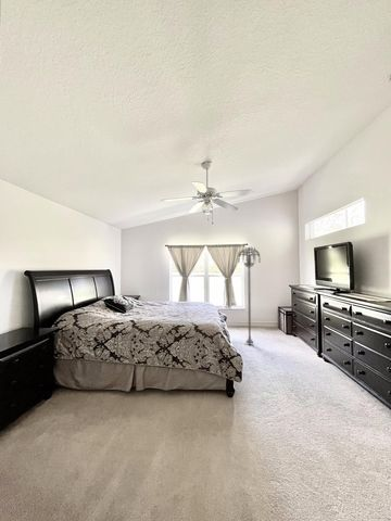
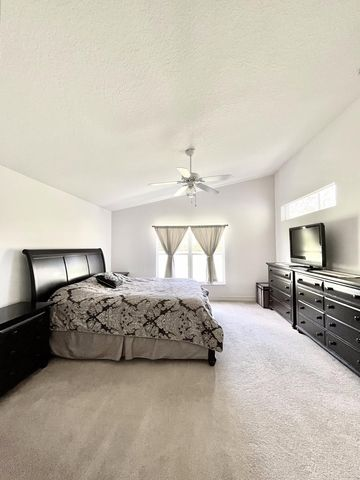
- floor lamp [237,246,262,345]
